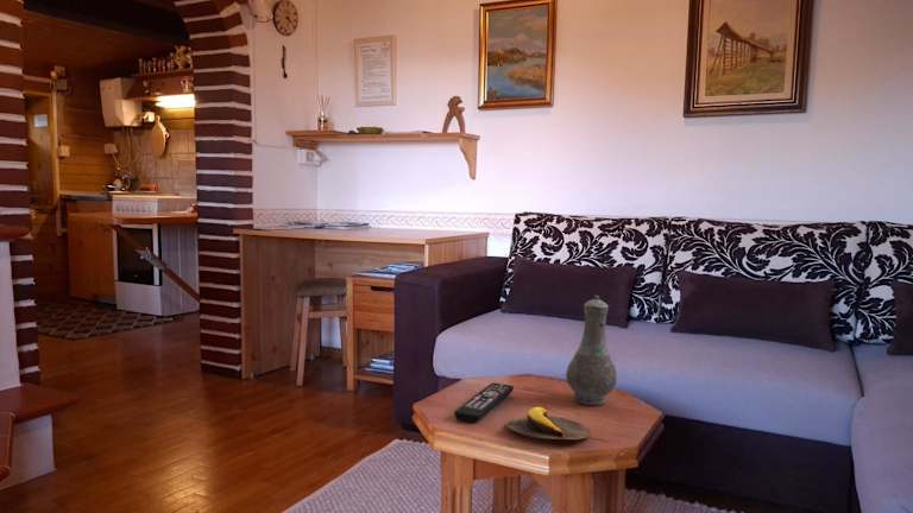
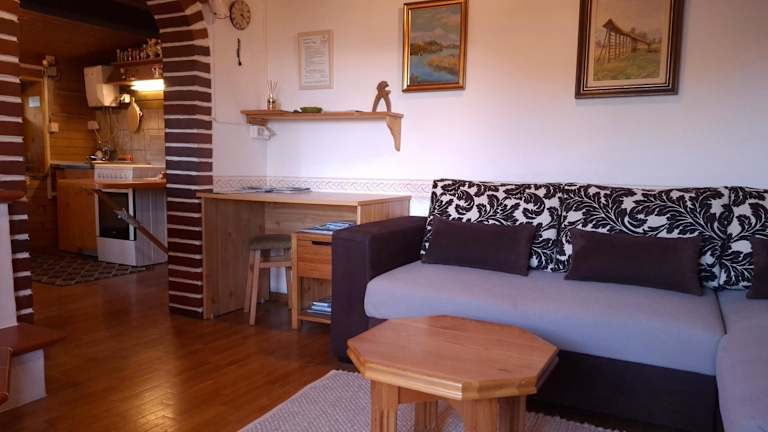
- vase [565,294,618,406]
- banana [504,406,592,441]
- remote control [453,381,515,424]
